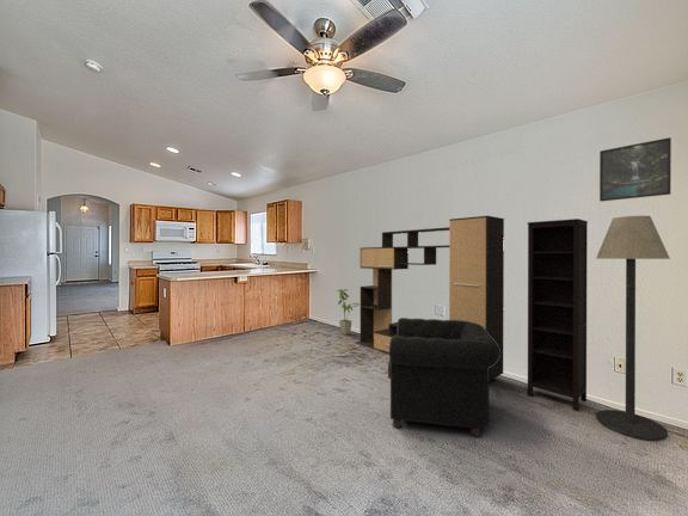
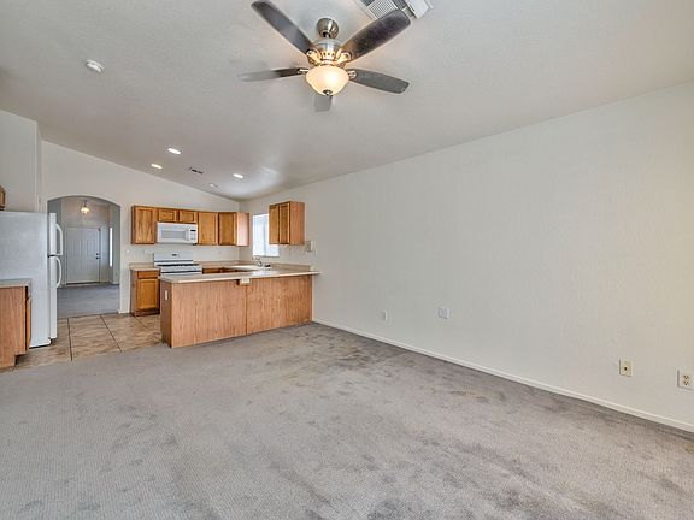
- house plant [336,288,361,336]
- bookcase [527,217,589,412]
- media console [354,215,505,382]
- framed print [598,136,672,203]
- armchair [387,317,500,438]
- floor lamp [595,215,671,442]
